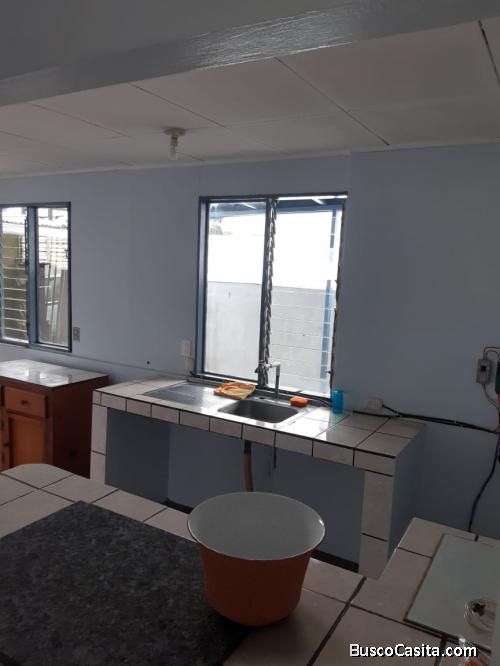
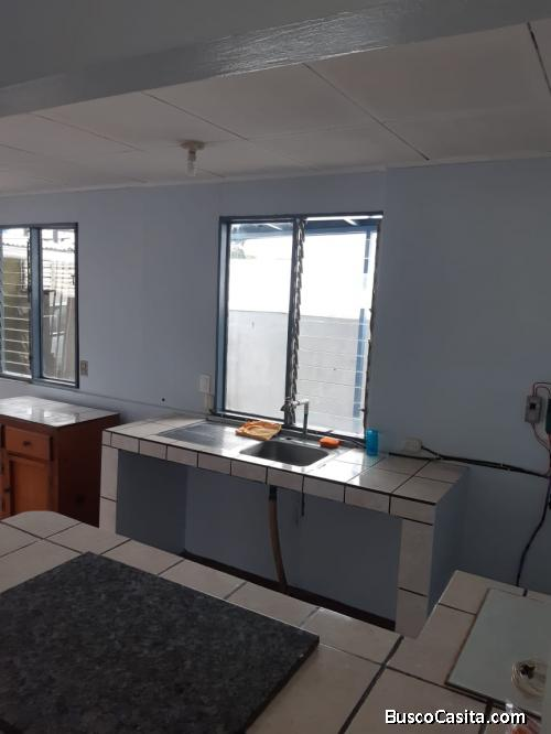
- mixing bowl [186,491,327,627]
